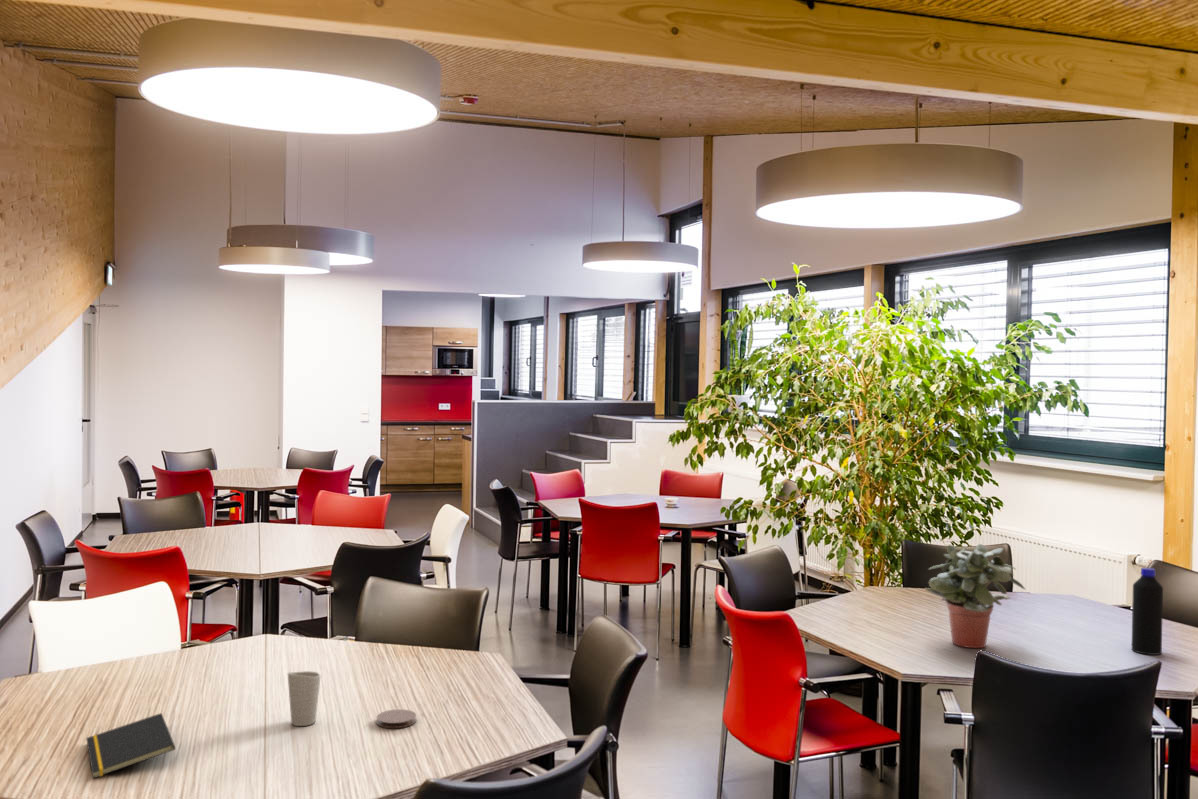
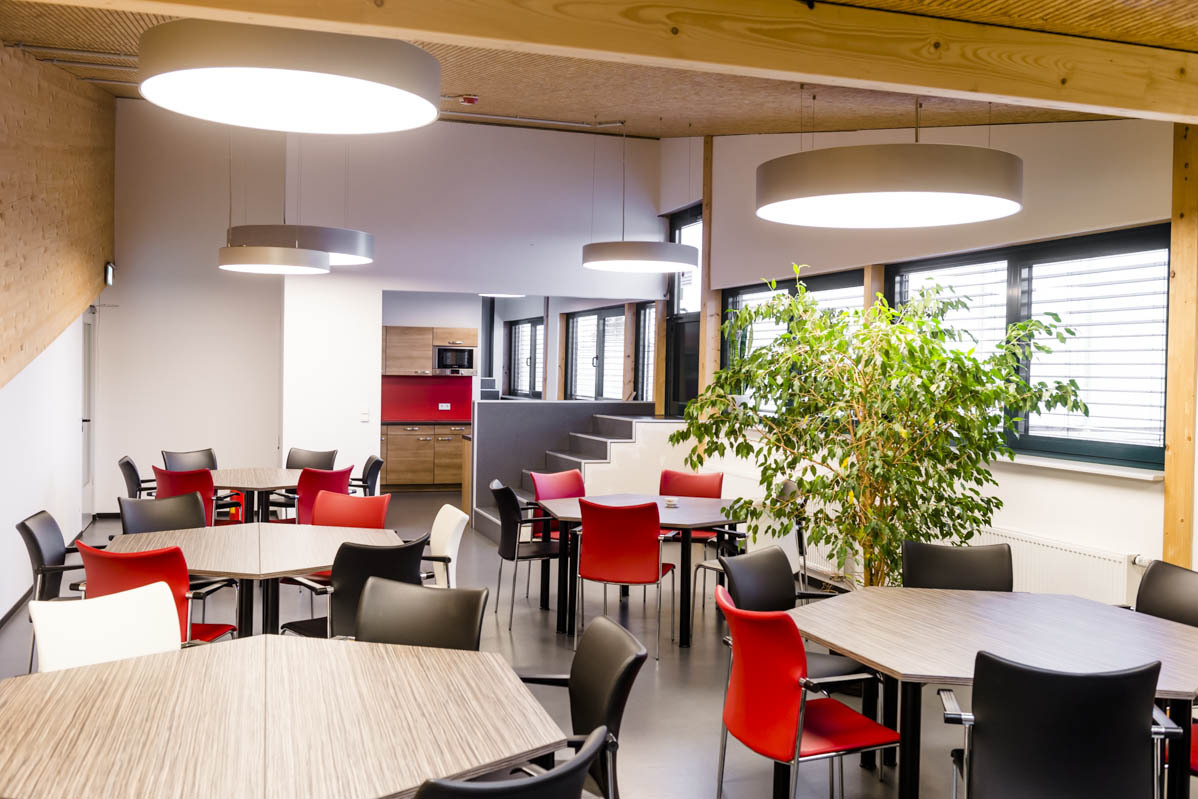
- coaster [376,708,417,729]
- notepad [85,712,176,779]
- bottle [1131,567,1164,656]
- potted plant [924,543,1026,649]
- cup [287,670,322,727]
